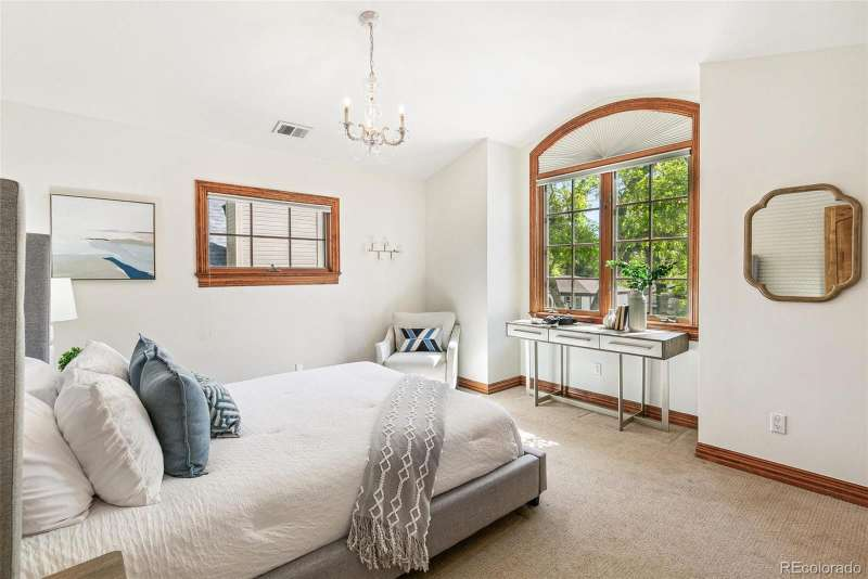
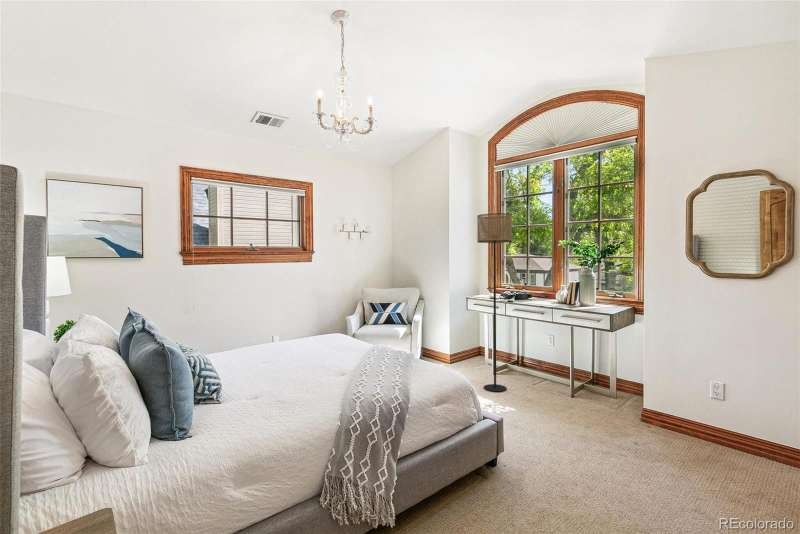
+ floor lamp [476,212,513,393]
